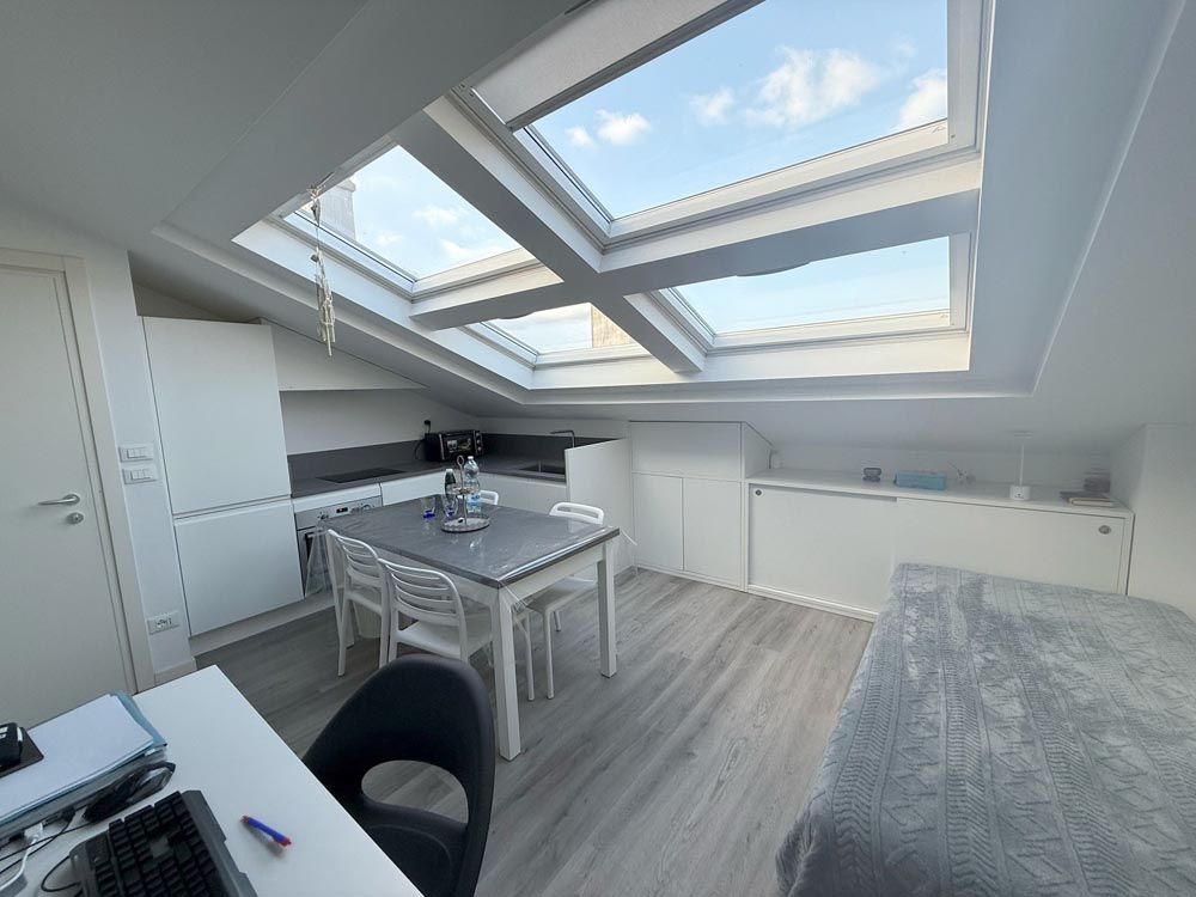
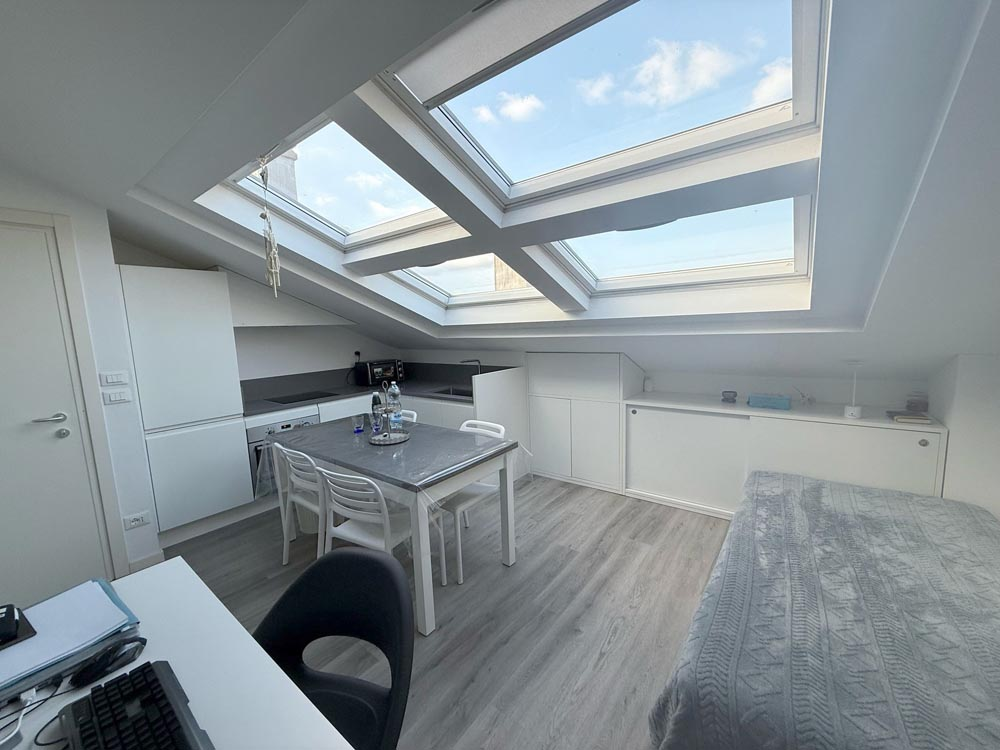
- pen [242,814,293,848]
